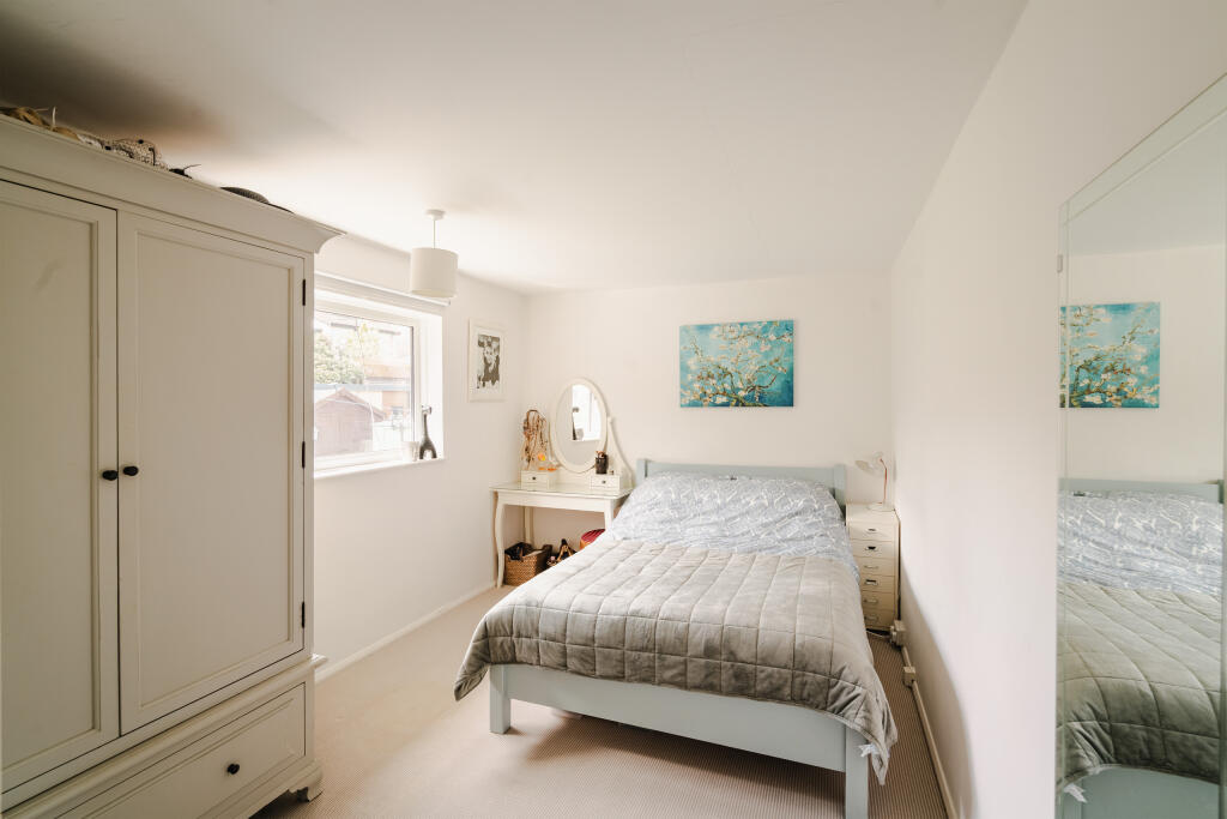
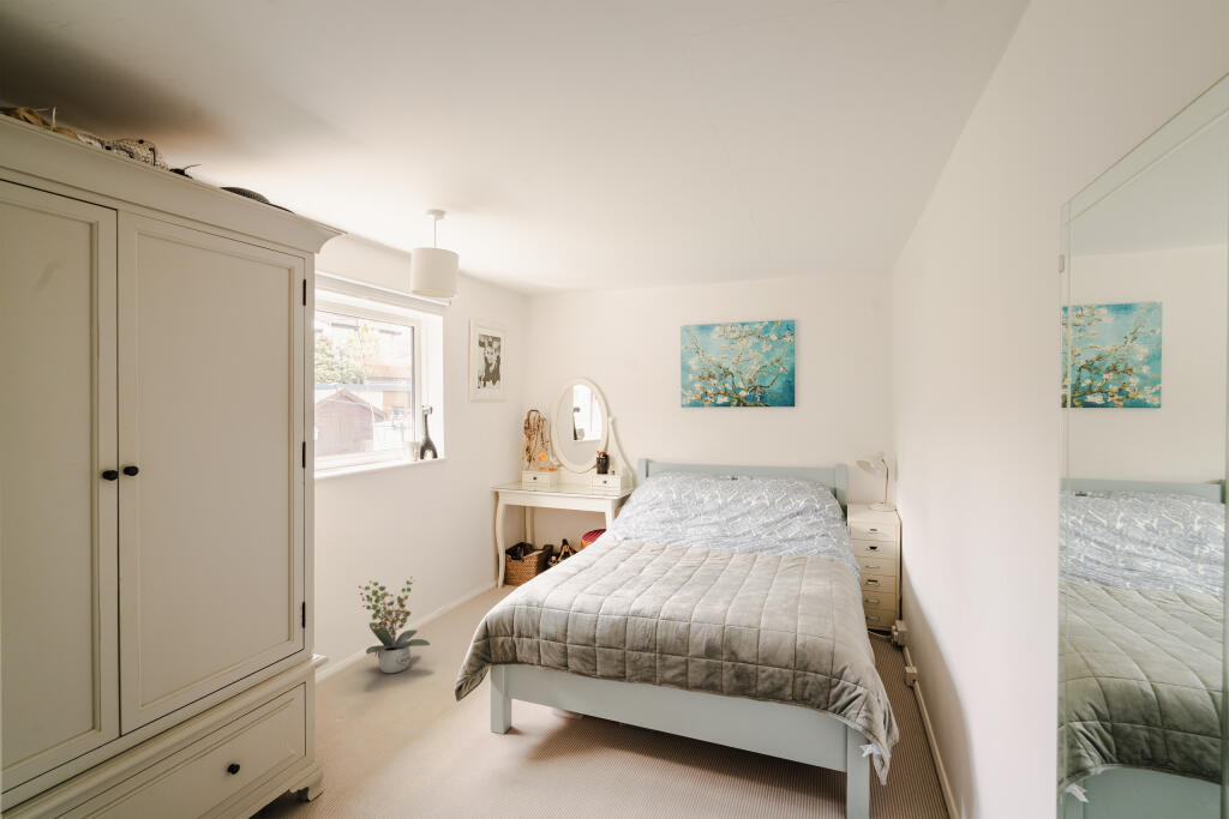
+ potted plant [358,576,431,674]
